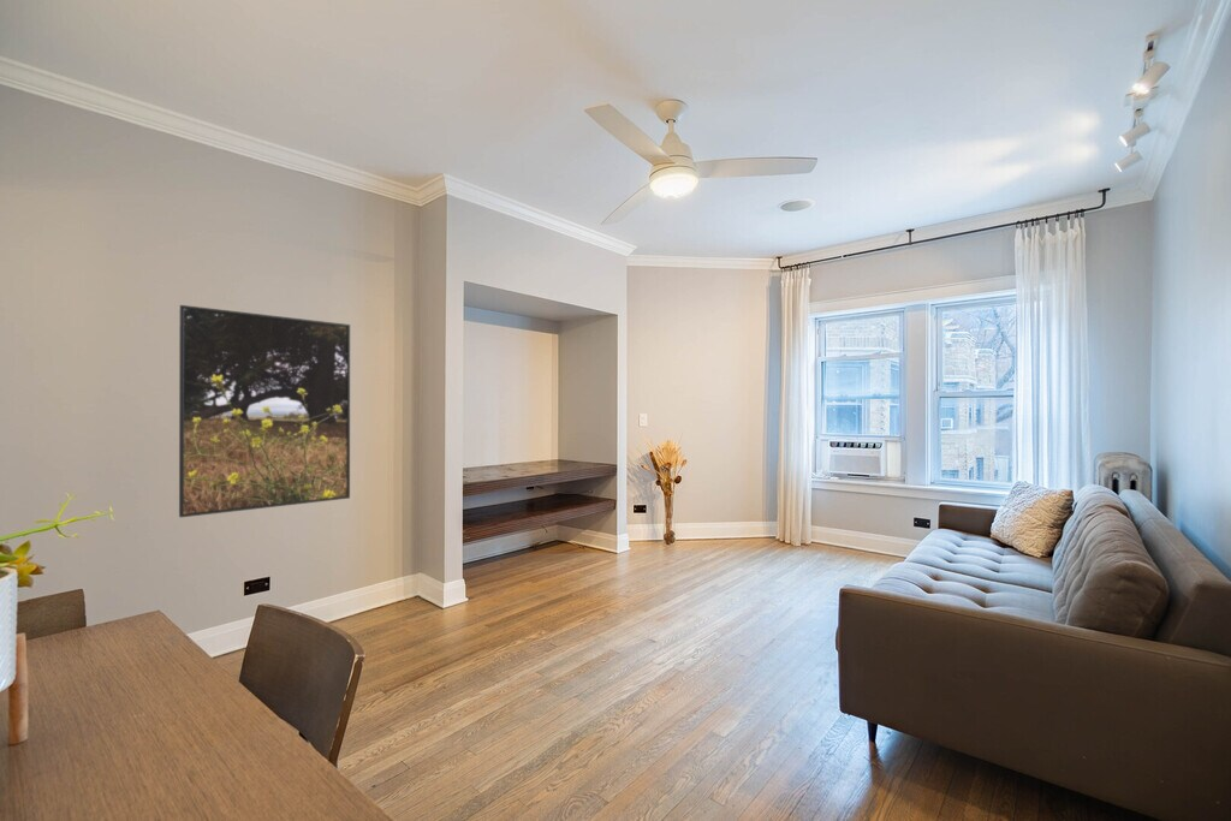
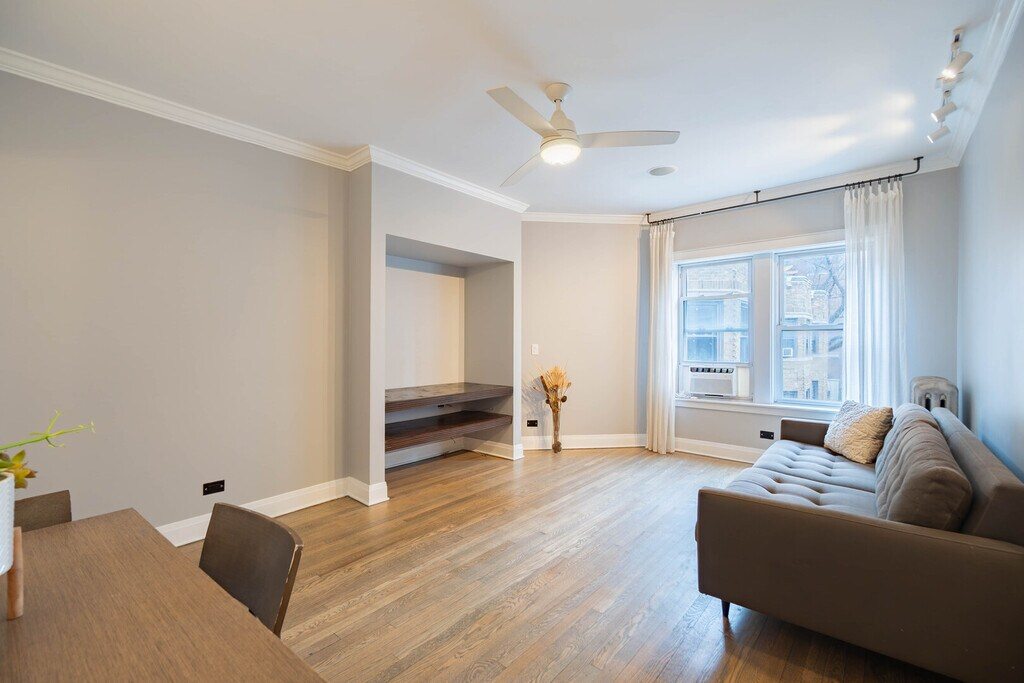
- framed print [178,304,351,518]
